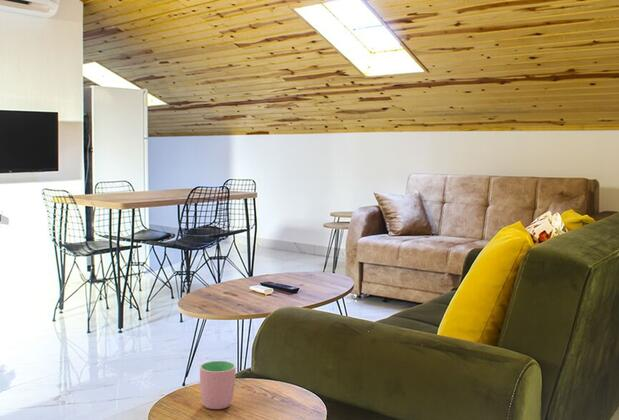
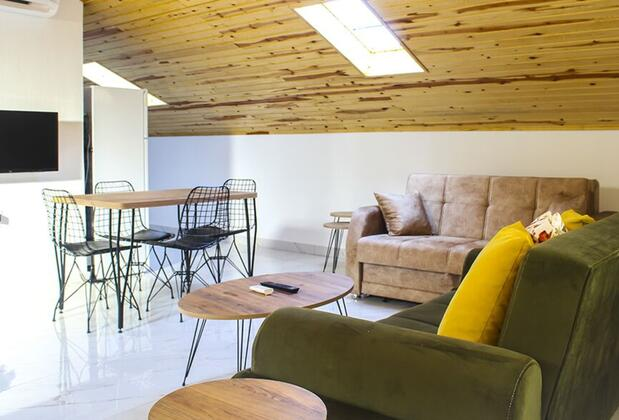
- cup [199,360,237,410]
